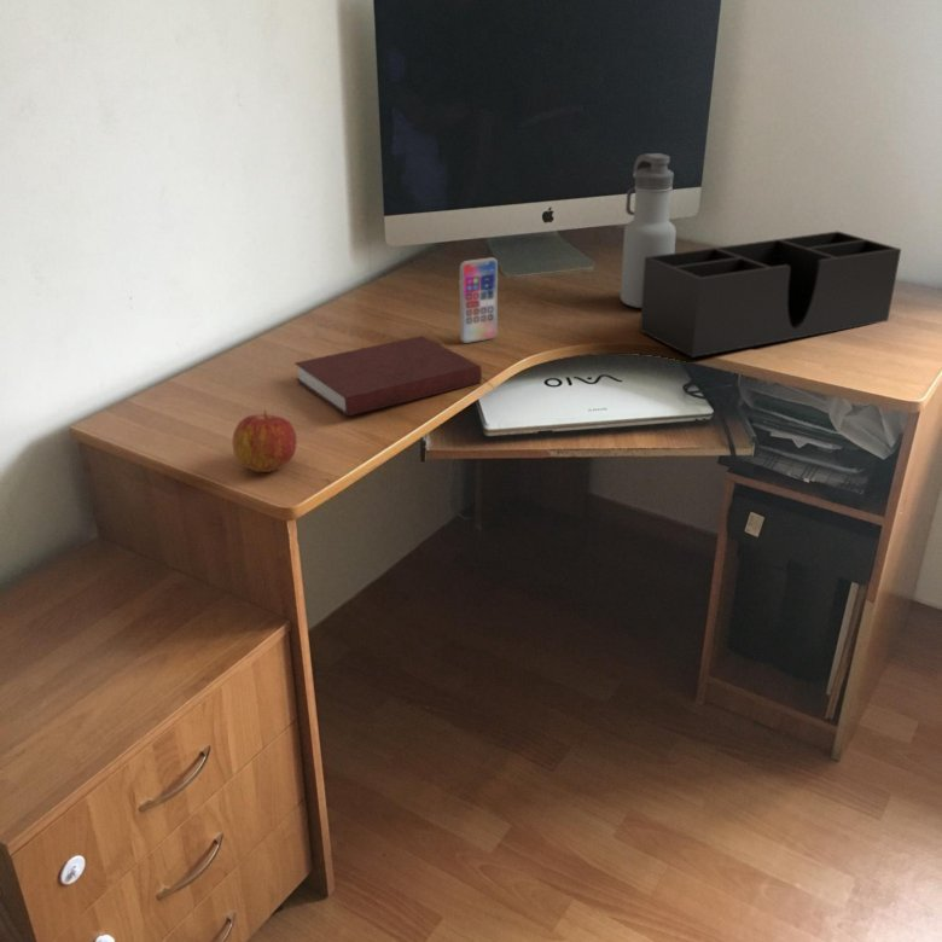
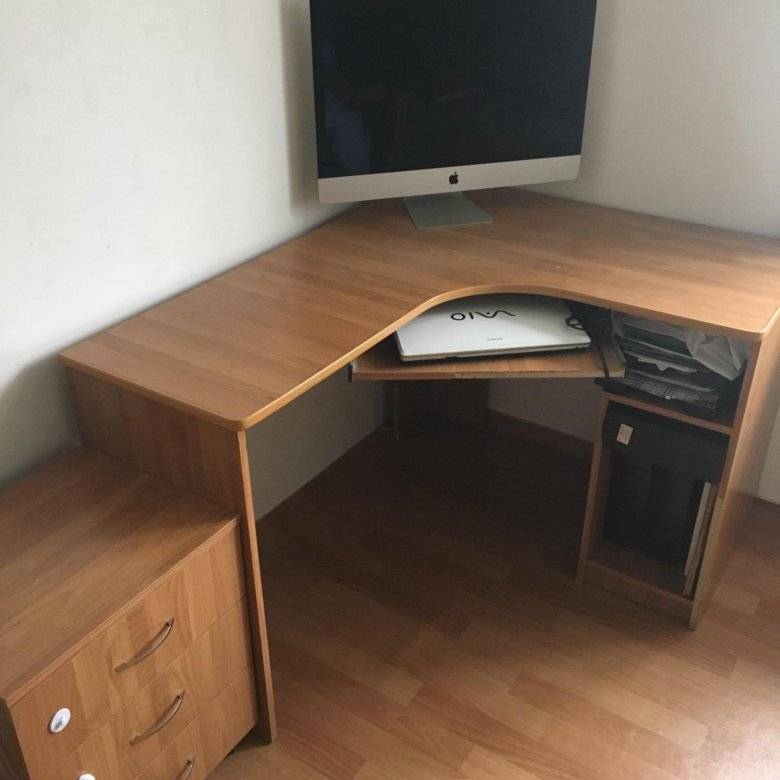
- water bottle [620,152,678,309]
- apple [231,409,298,473]
- notebook [293,335,483,418]
- smartphone [459,256,499,344]
- desk organizer [639,229,902,359]
